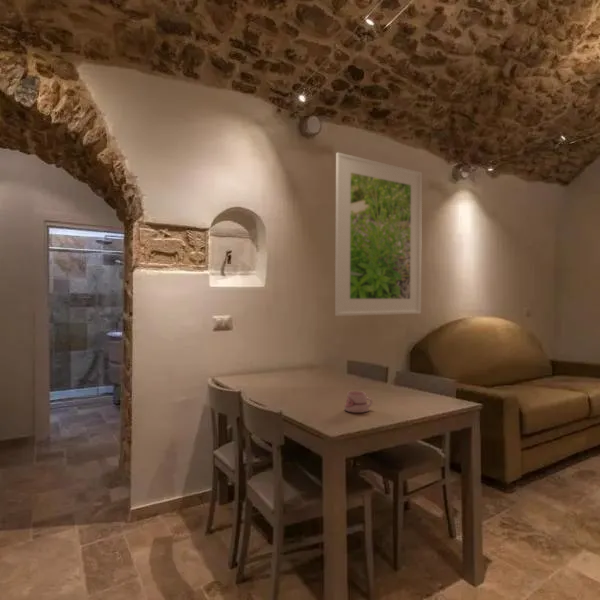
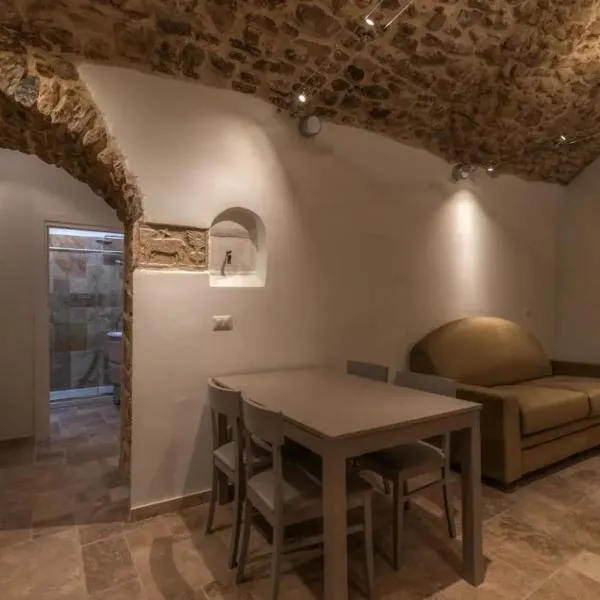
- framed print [334,151,423,317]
- mug [344,390,374,414]
